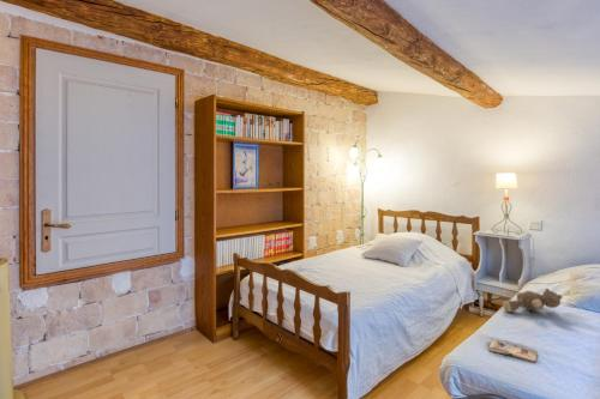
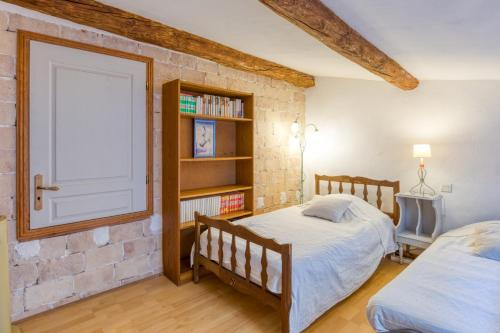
- paperback book [487,339,539,363]
- stuffed bear [502,288,564,314]
